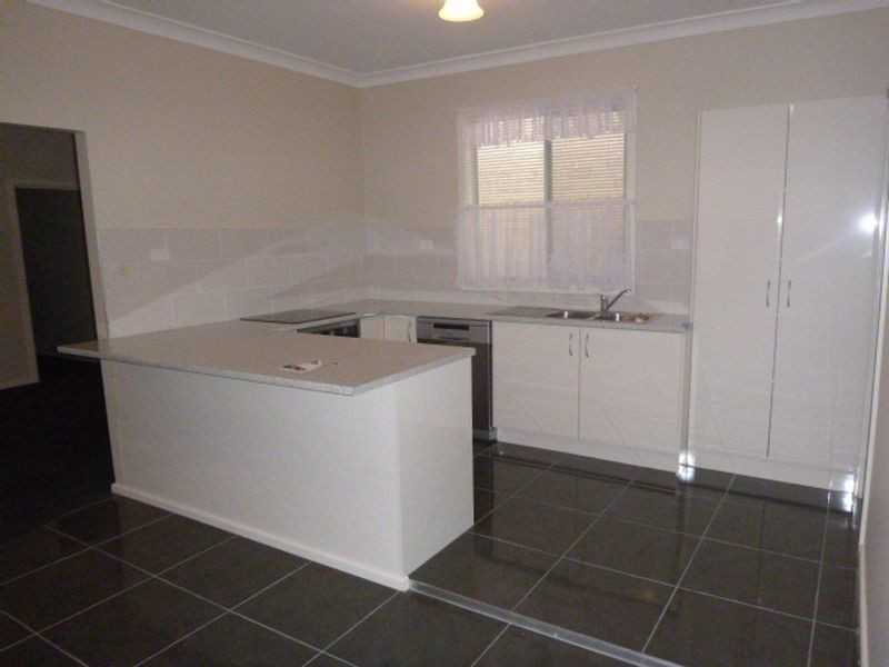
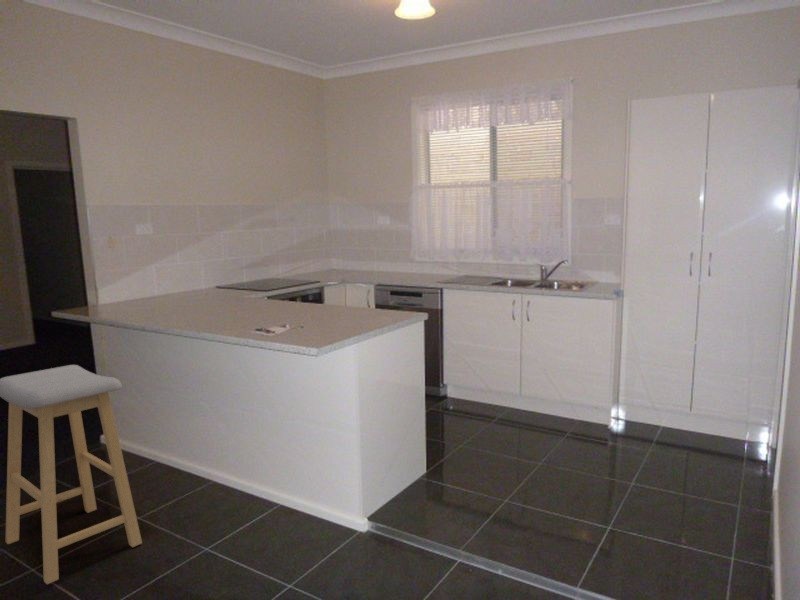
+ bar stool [0,364,143,585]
